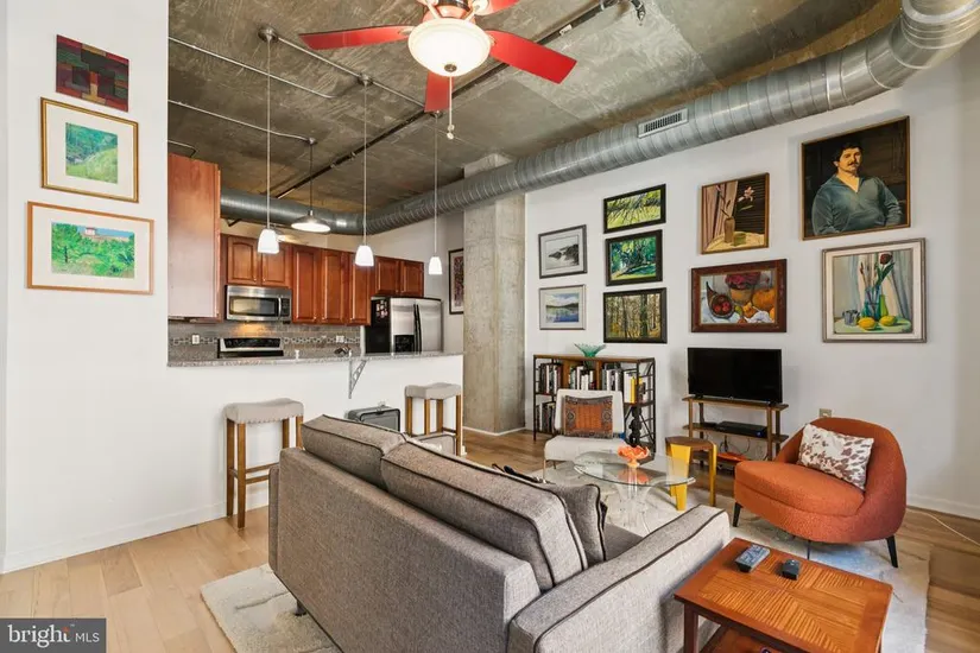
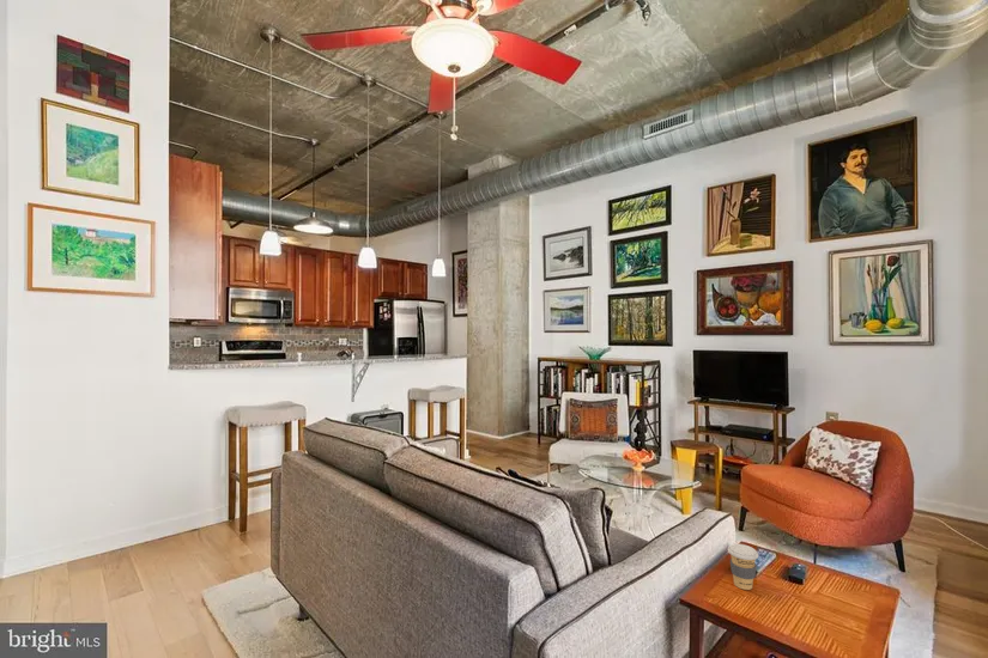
+ coffee cup [727,543,759,591]
